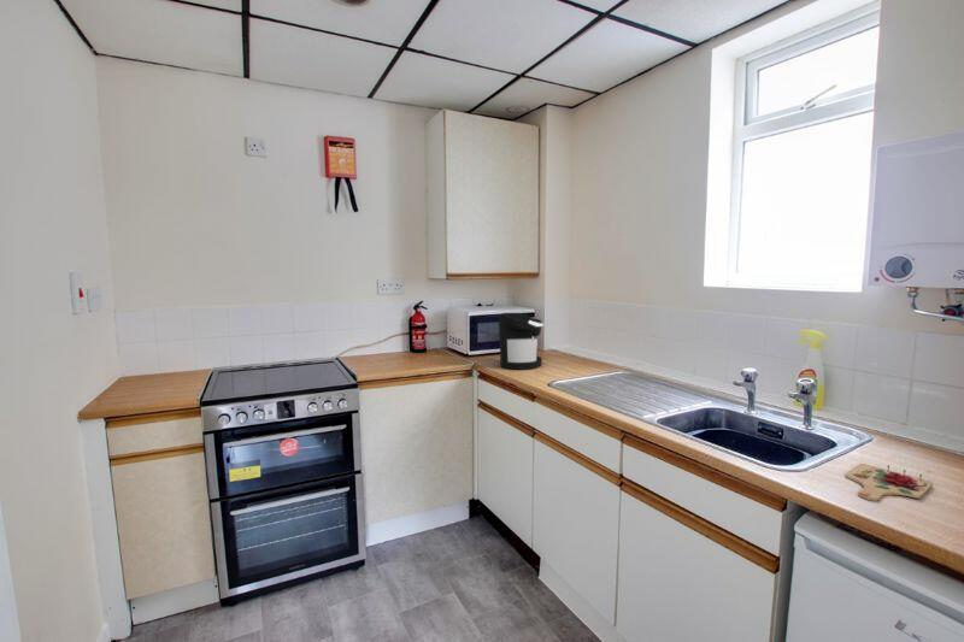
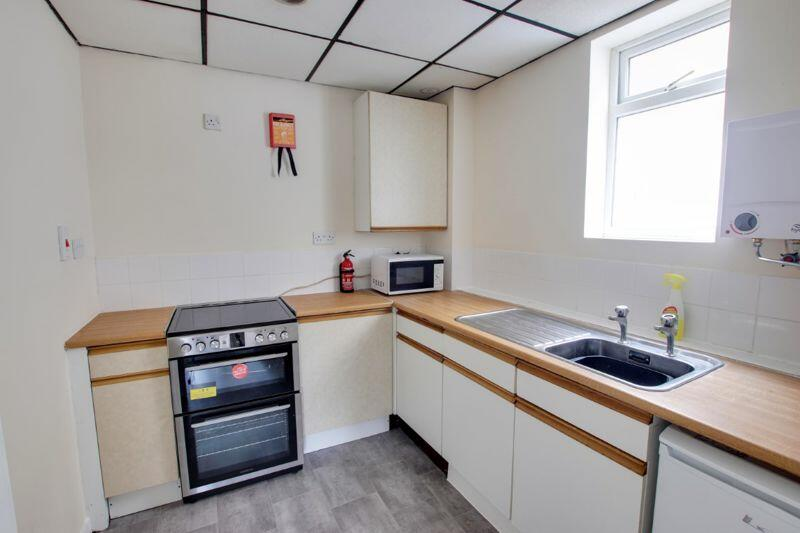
- coffee maker [498,312,545,371]
- cutting board [844,463,934,502]
